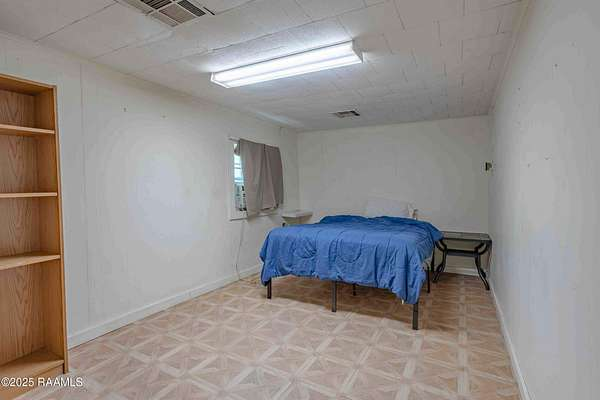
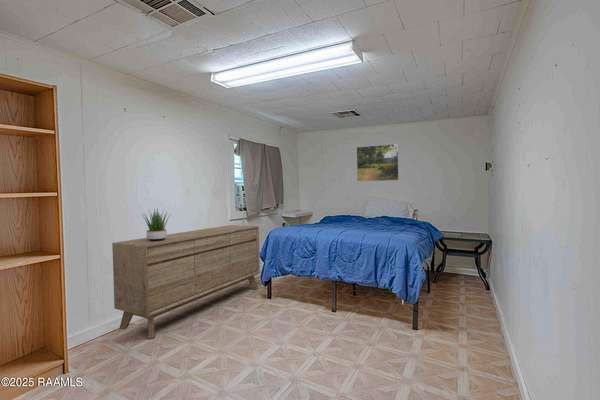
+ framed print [356,143,400,183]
+ potted plant [140,207,172,241]
+ sideboard [111,224,261,340]
